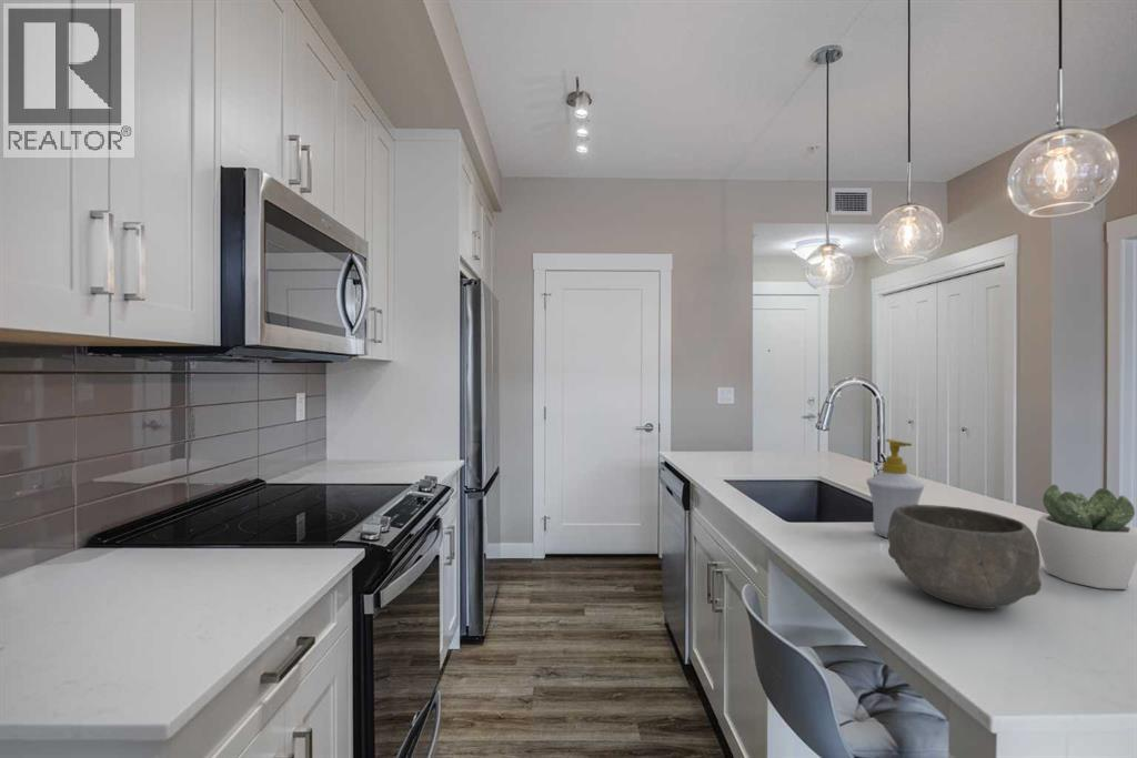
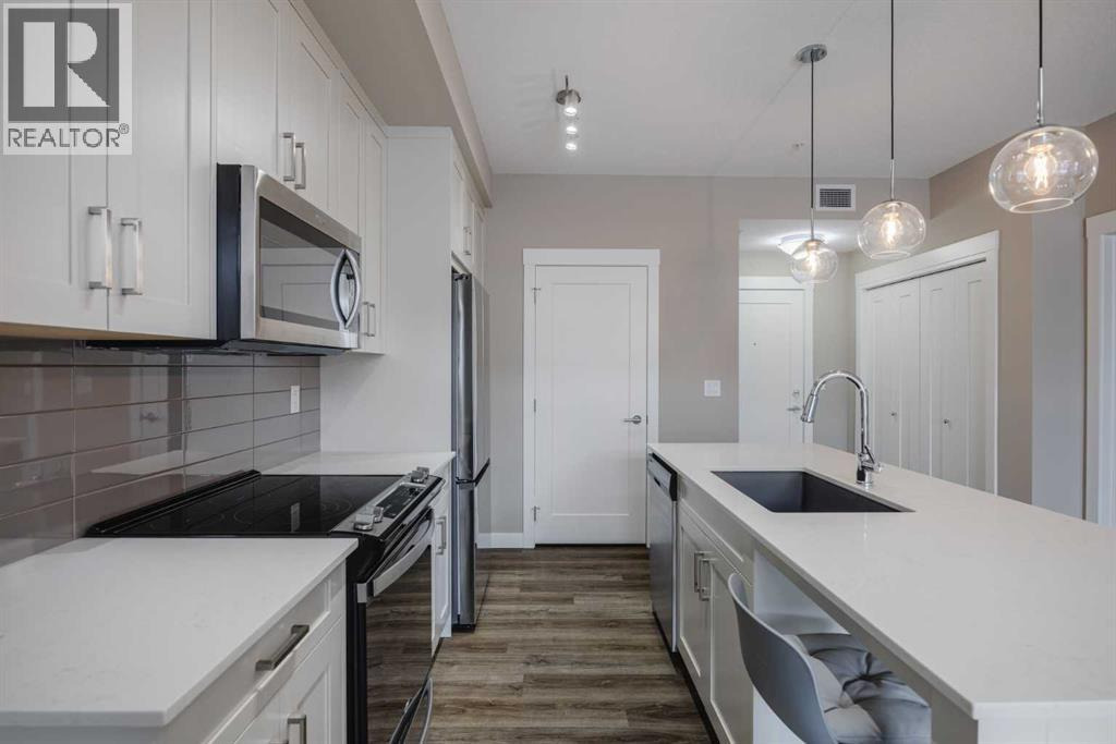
- soap bottle [866,438,925,538]
- bowl [886,504,1043,610]
- succulent plant [1035,484,1137,590]
